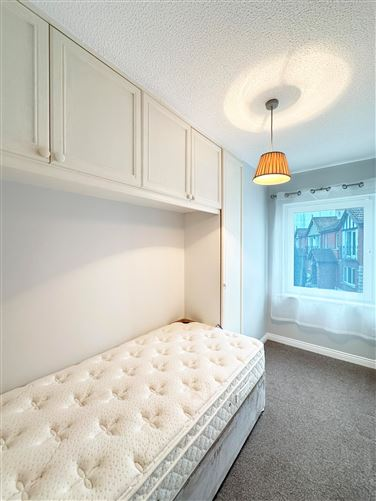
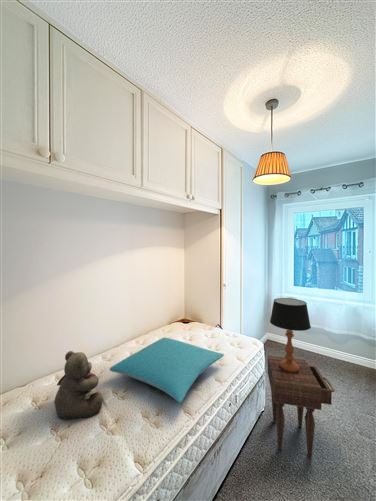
+ teddy bear [53,350,104,420]
+ pillow [109,336,225,404]
+ nightstand [267,355,336,458]
+ table lamp [269,297,312,373]
